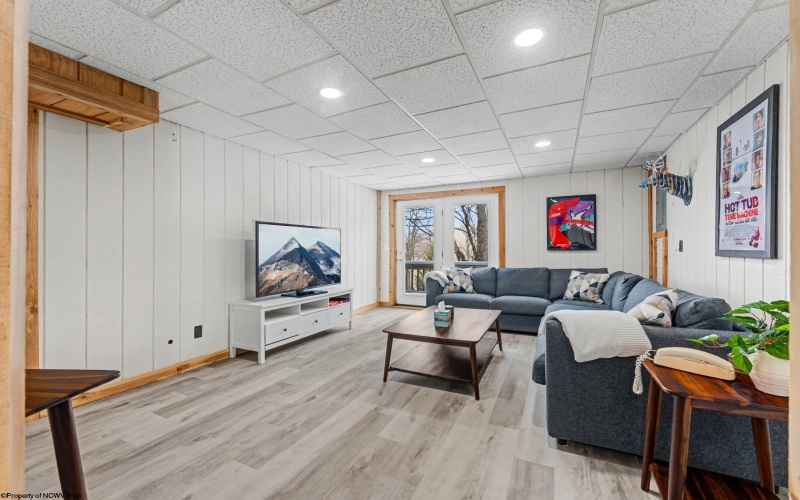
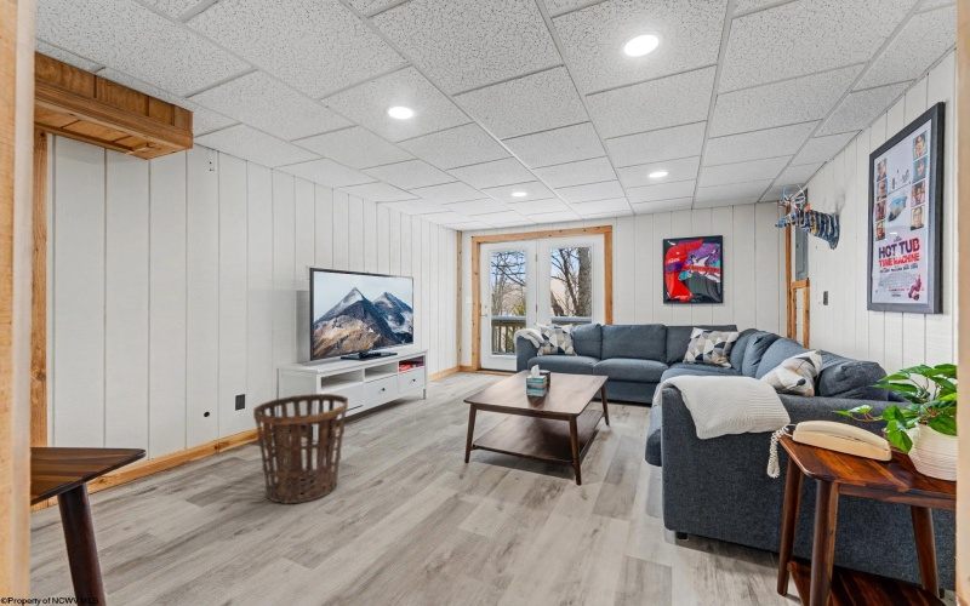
+ basket [252,393,349,504]
